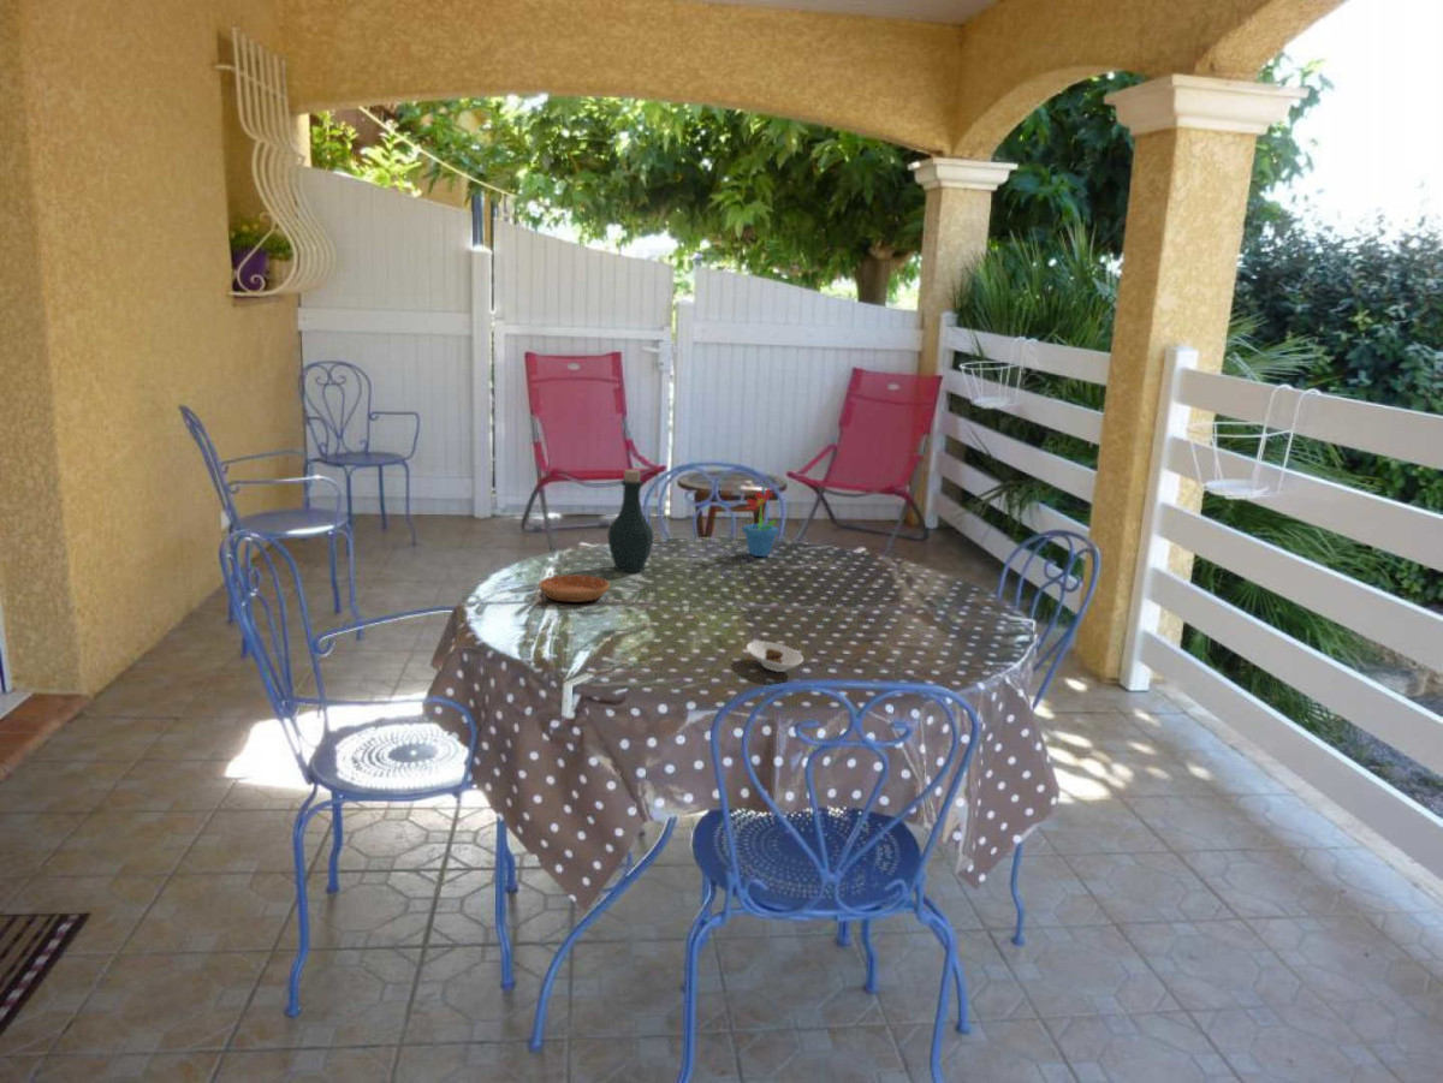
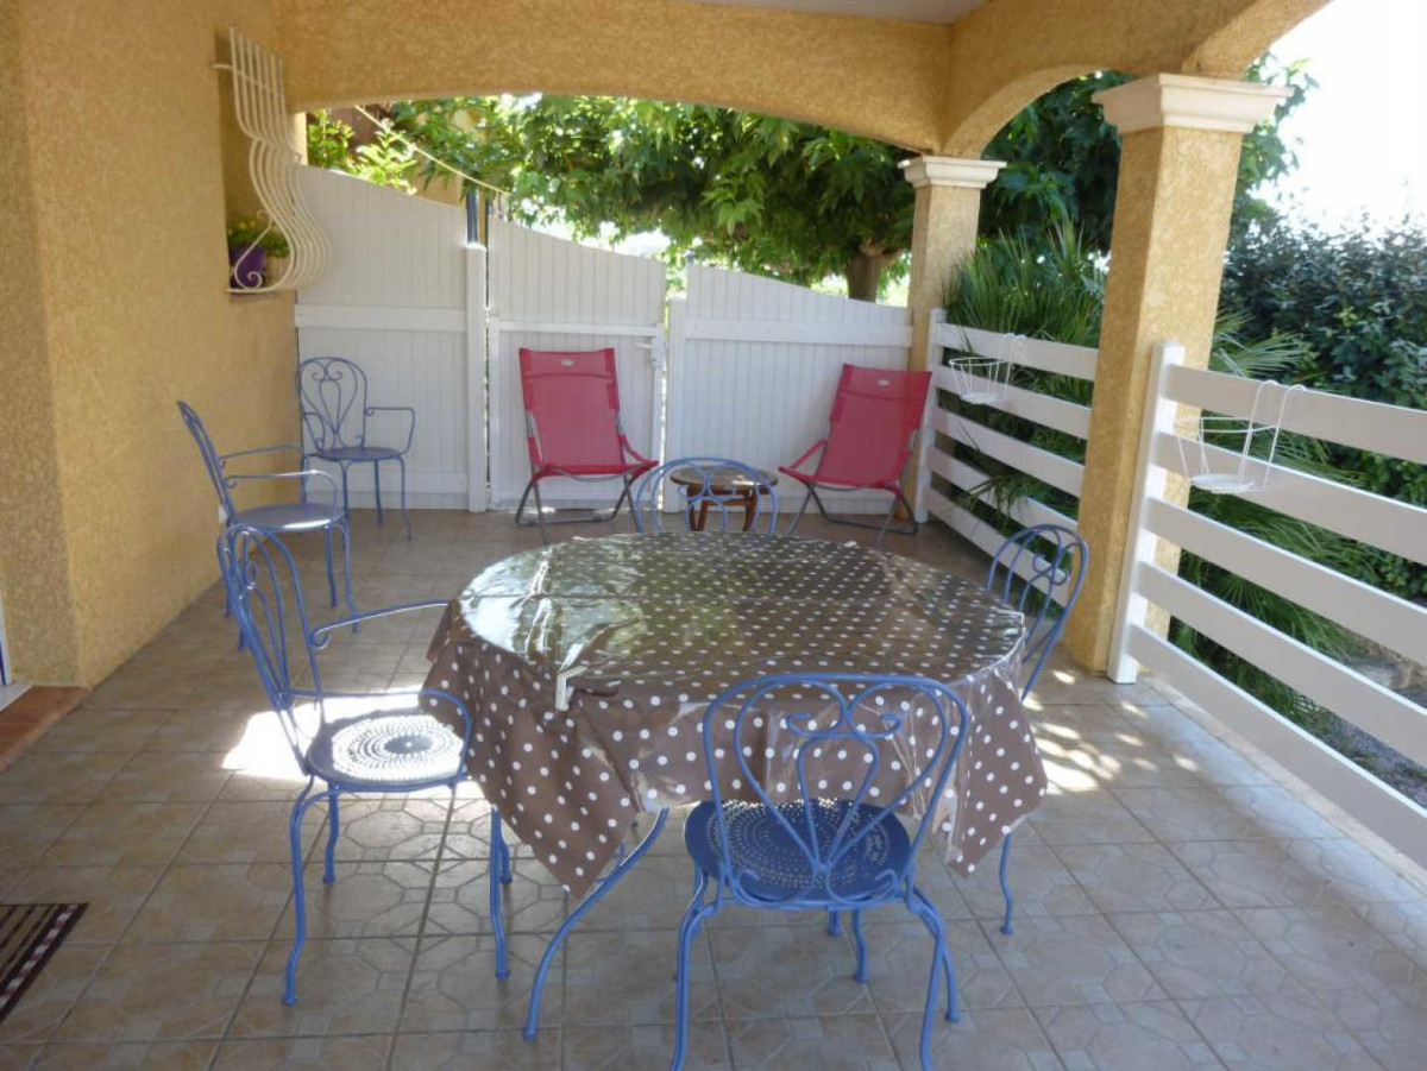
- potted flower [741,487,780,558]
- saucer [746,641,804,673]
- bottle [606,469,654,575]
- saucer [538,573,611,603]
